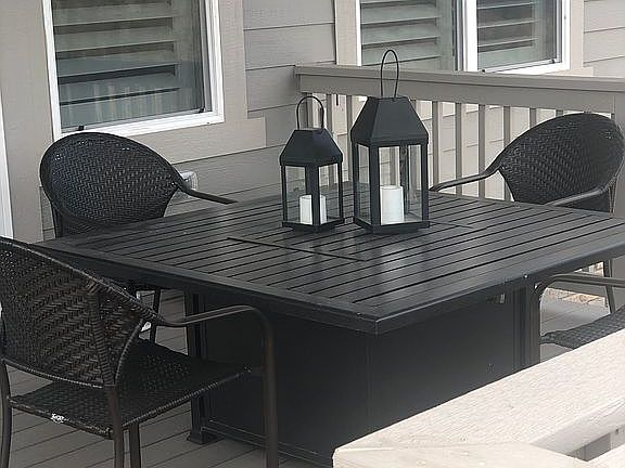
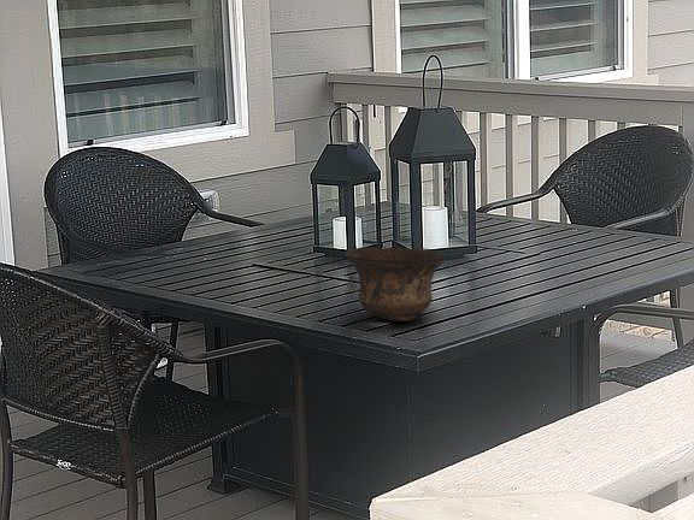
+ bowl [343,247,447,323]
